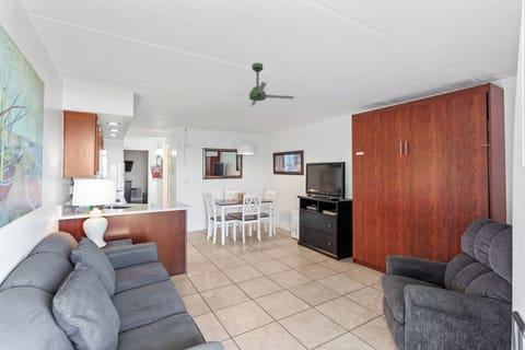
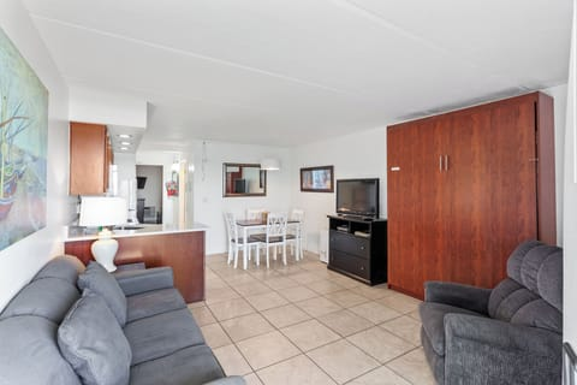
- ceiling fan [219,62,295,107]
